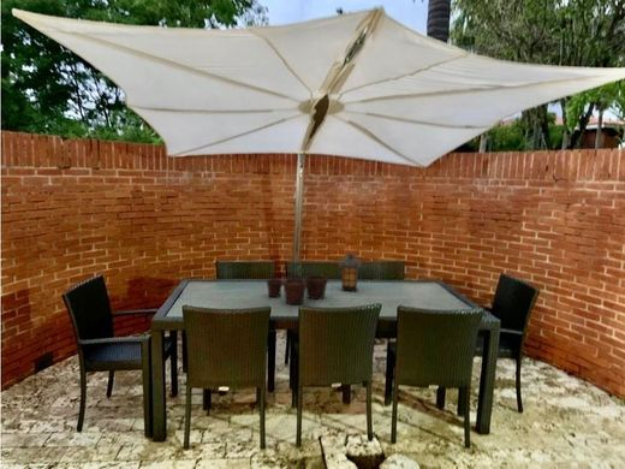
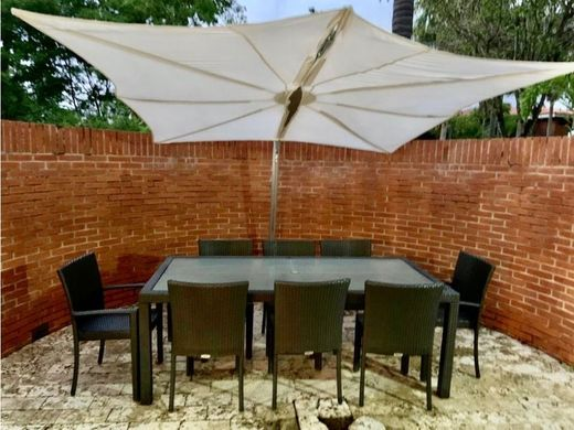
- lantern [338,251,363,293]
- flower pot [266,274,329,305]
